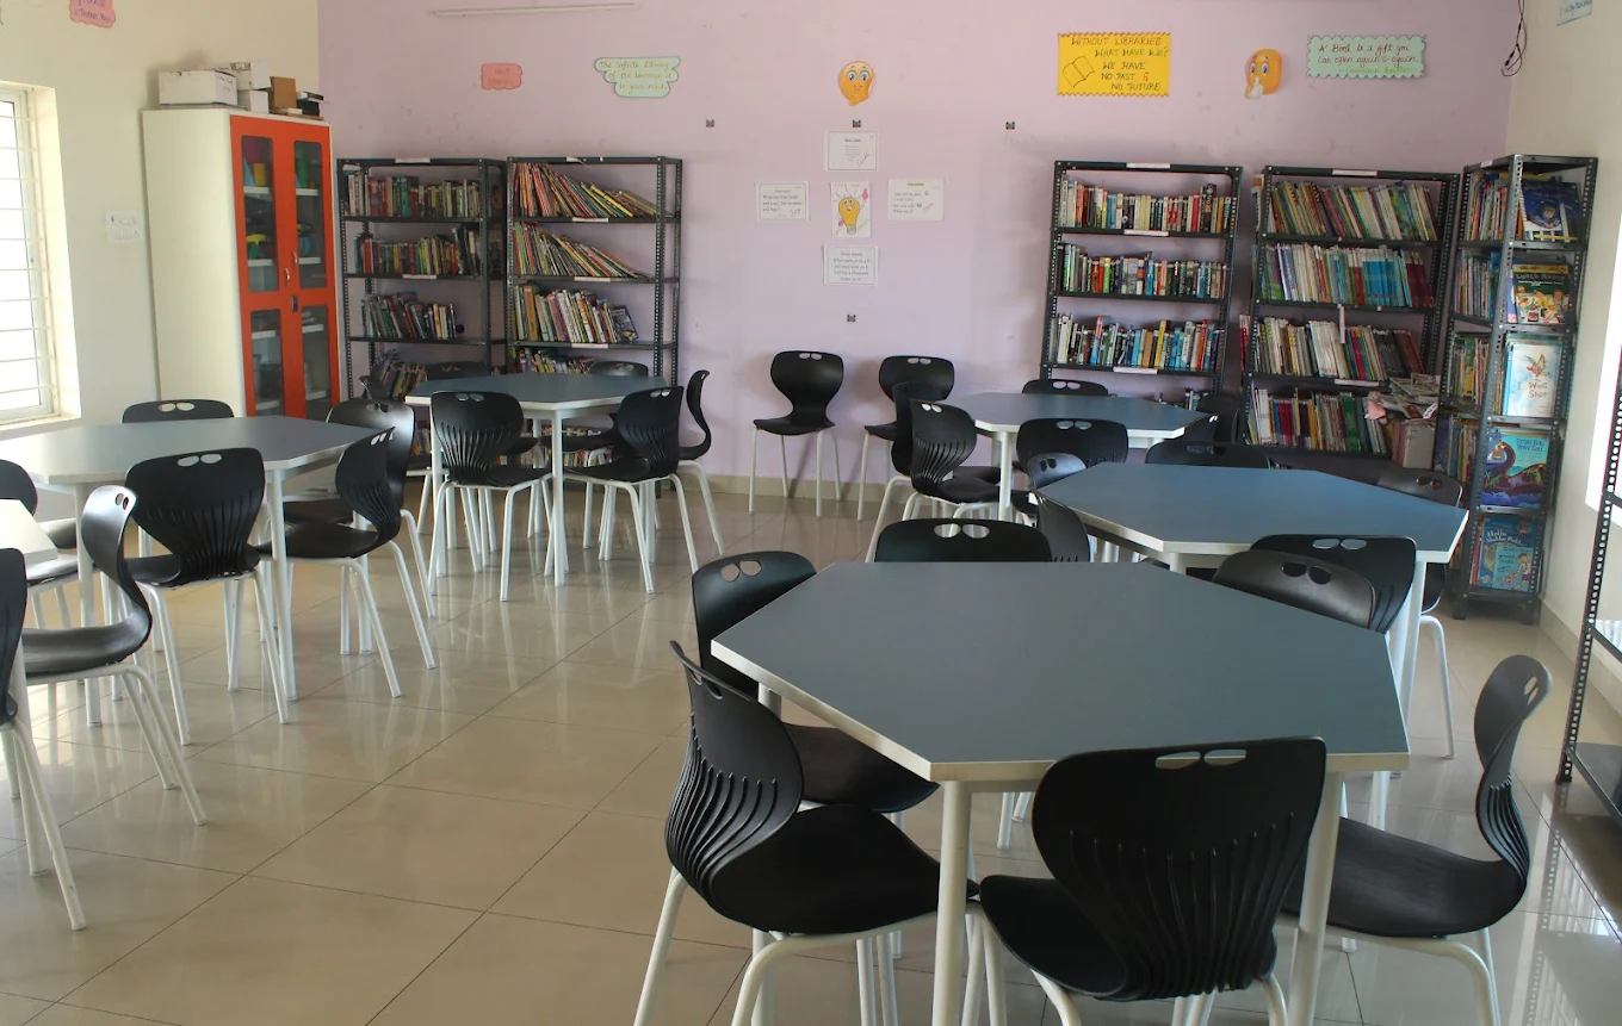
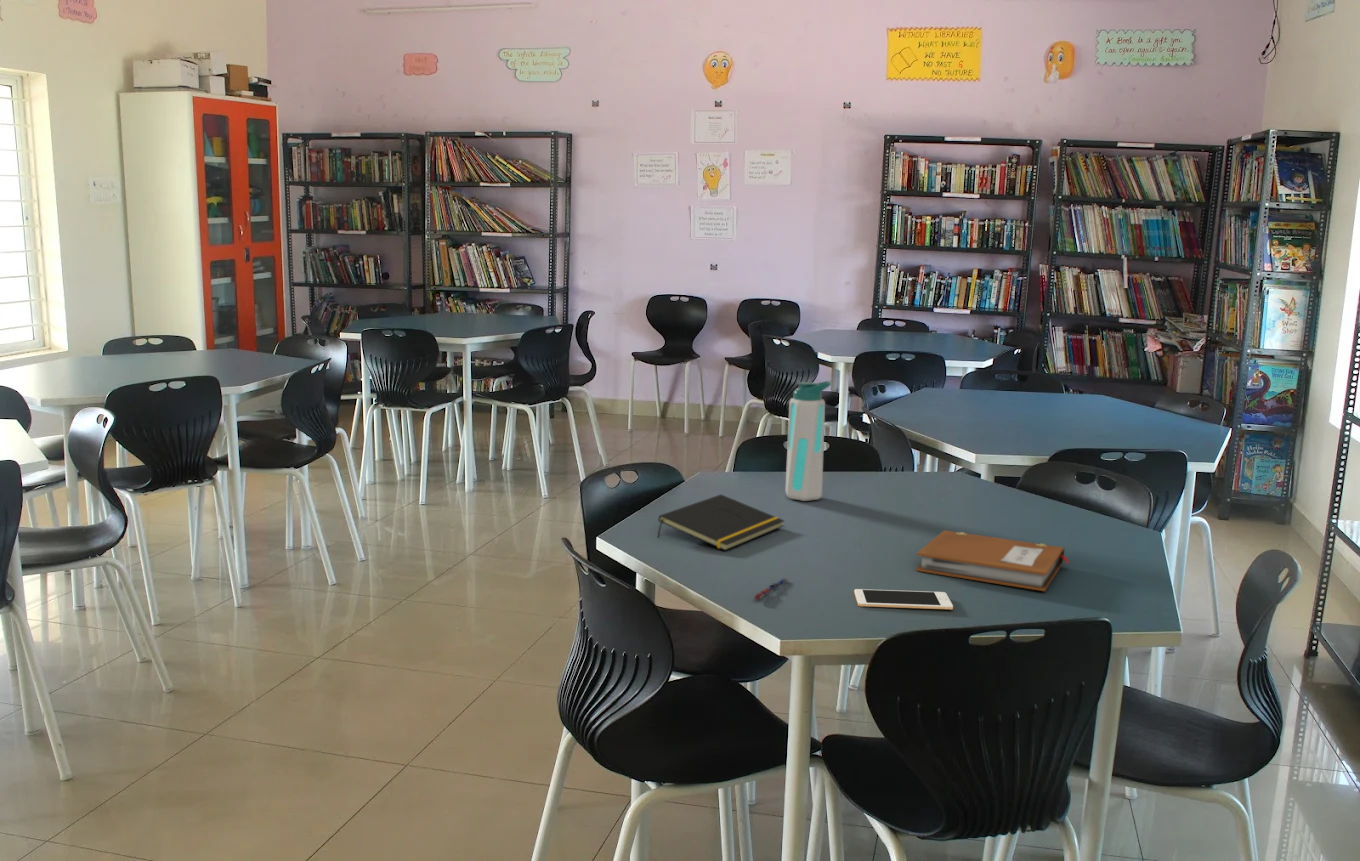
+ water bottle [784,379,833,502]
+ cell phone [853,588,954,611]
+ notebook [915,529,1070,592]
+ notepad [656,493,785,552]
+ pen [753,577,788,601]
